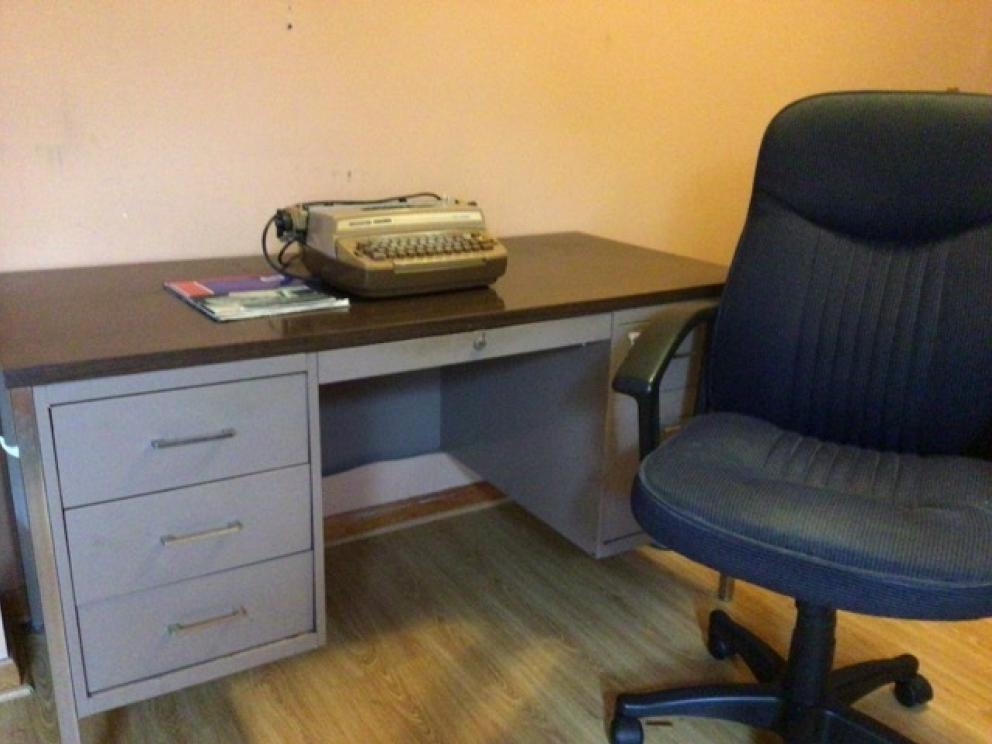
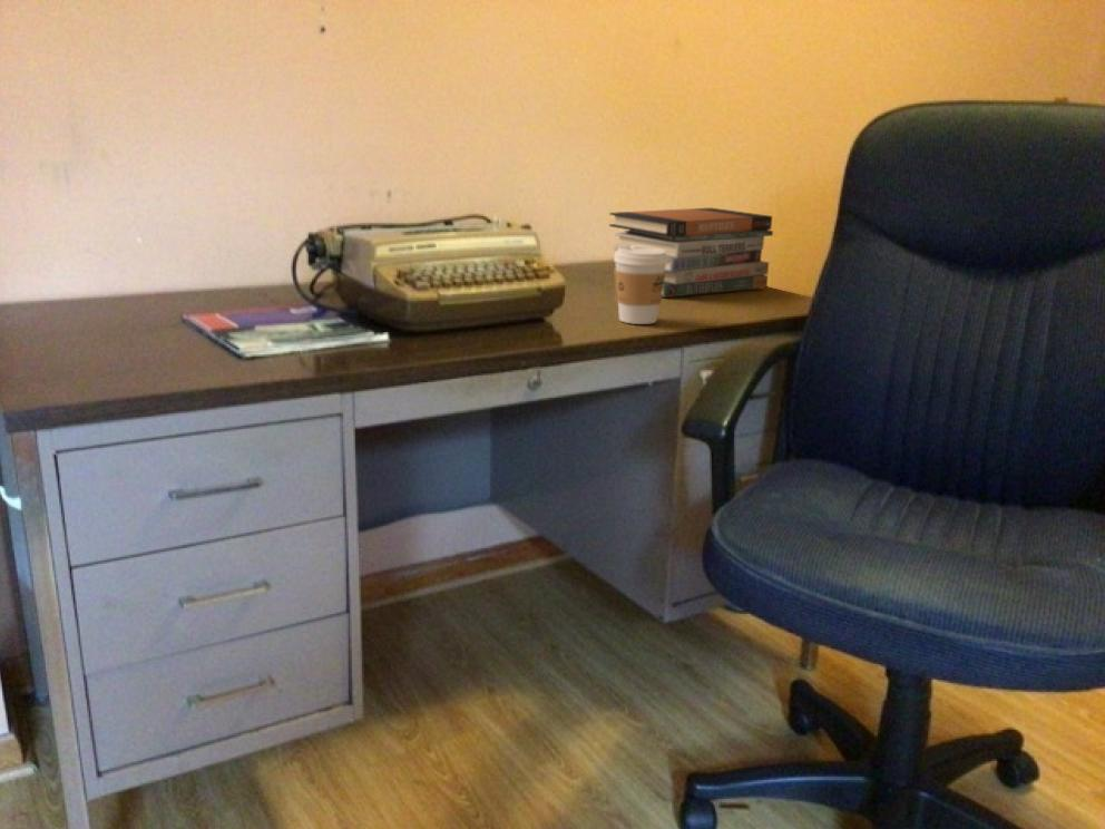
+ book stack [608,206,774,299]
+ coffee cup [613,245,668,325]
